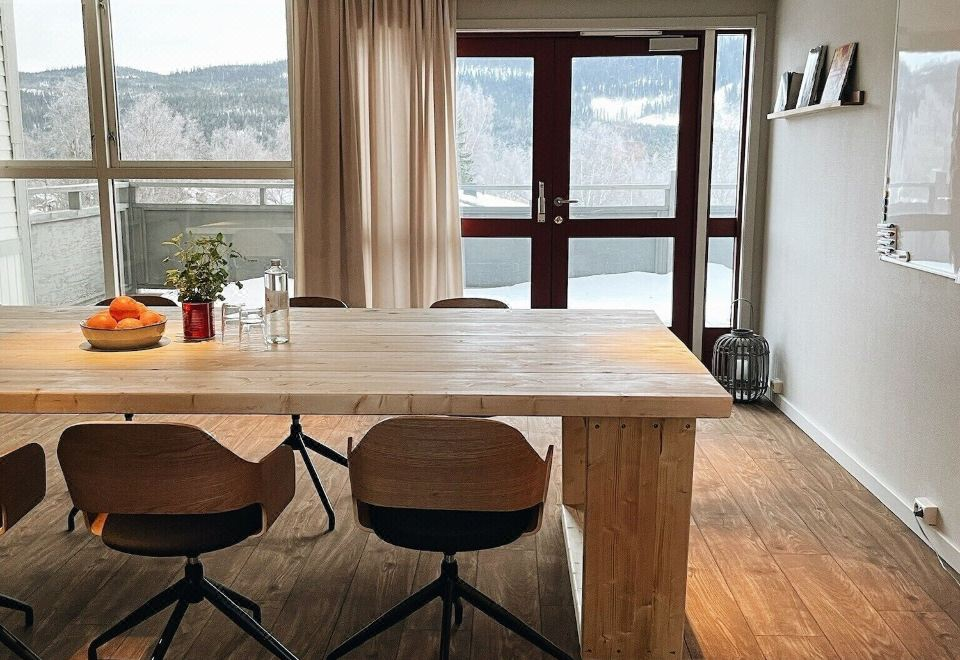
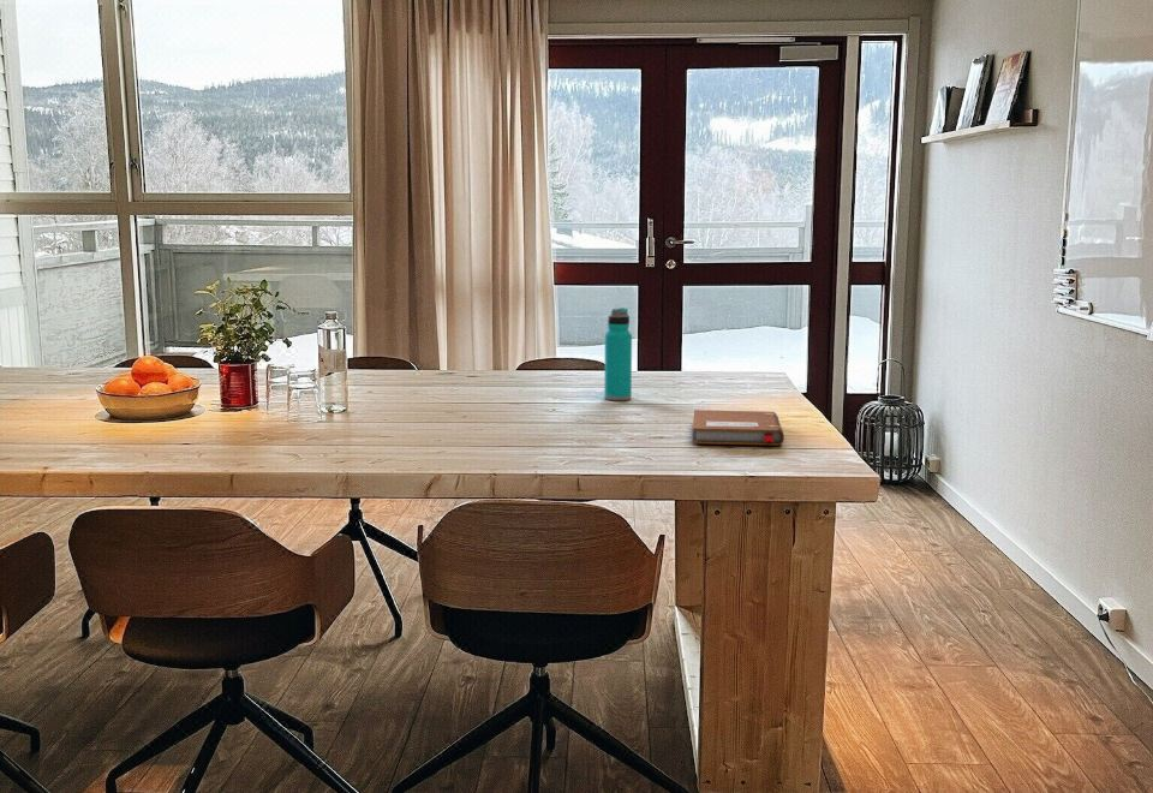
+ notebook [692,409,785,447]
+ water bottle [603,306,633,401]
